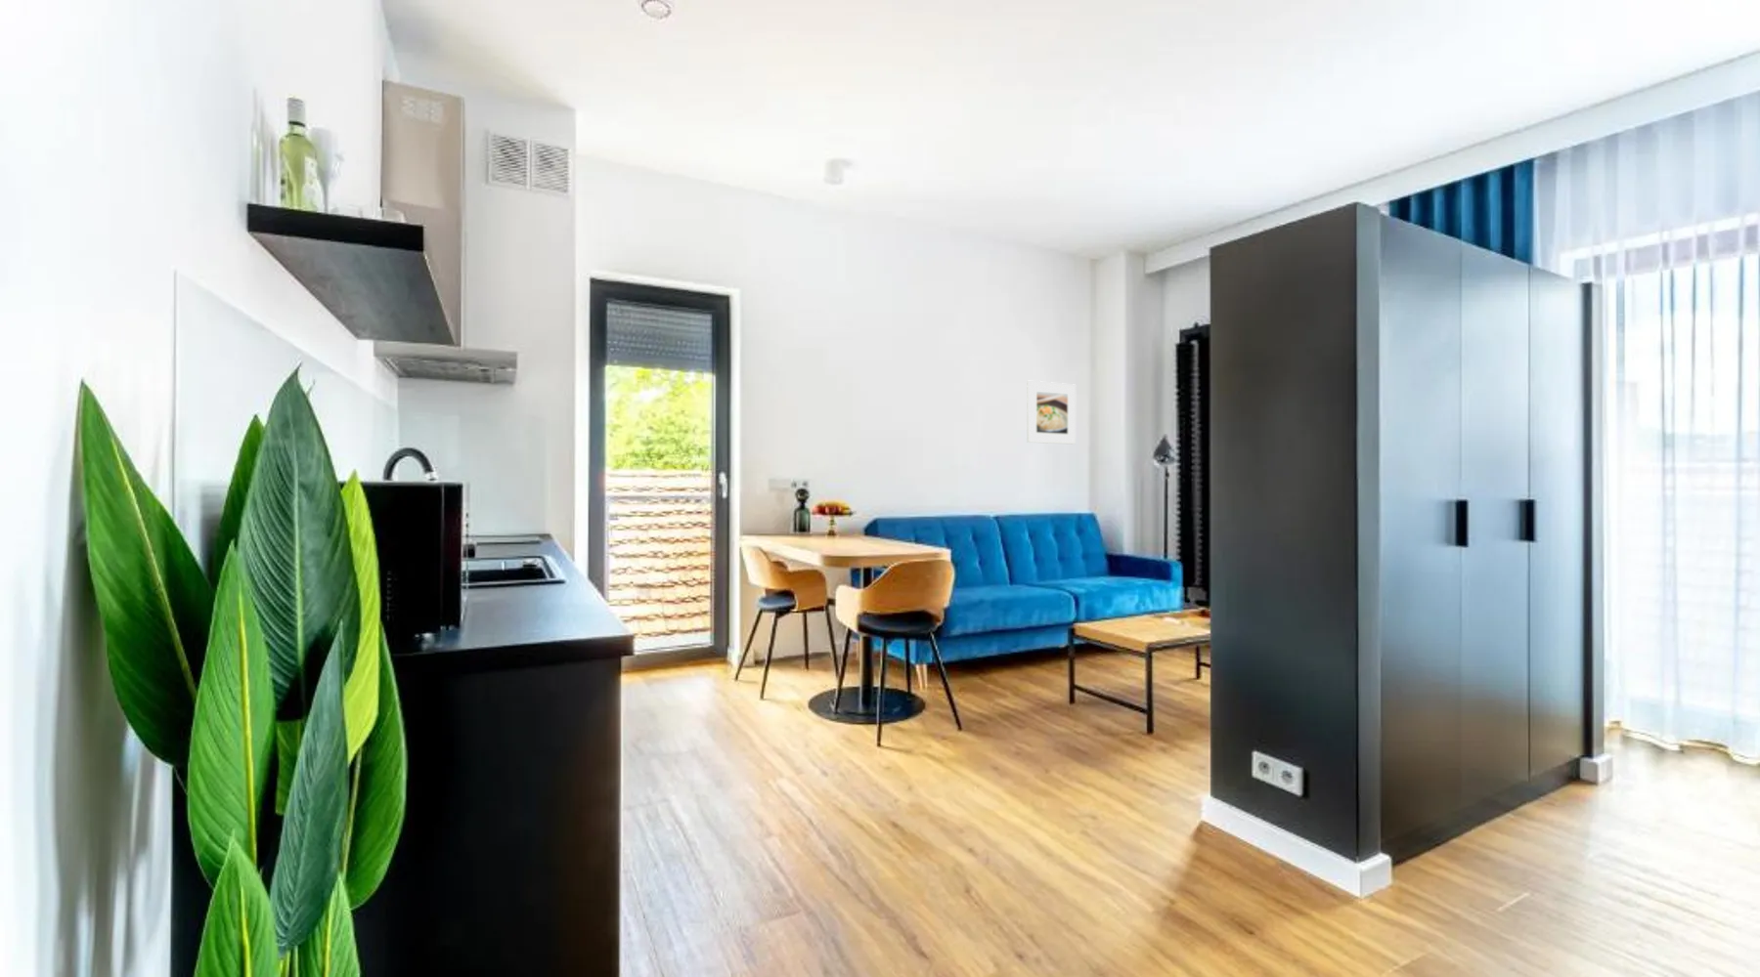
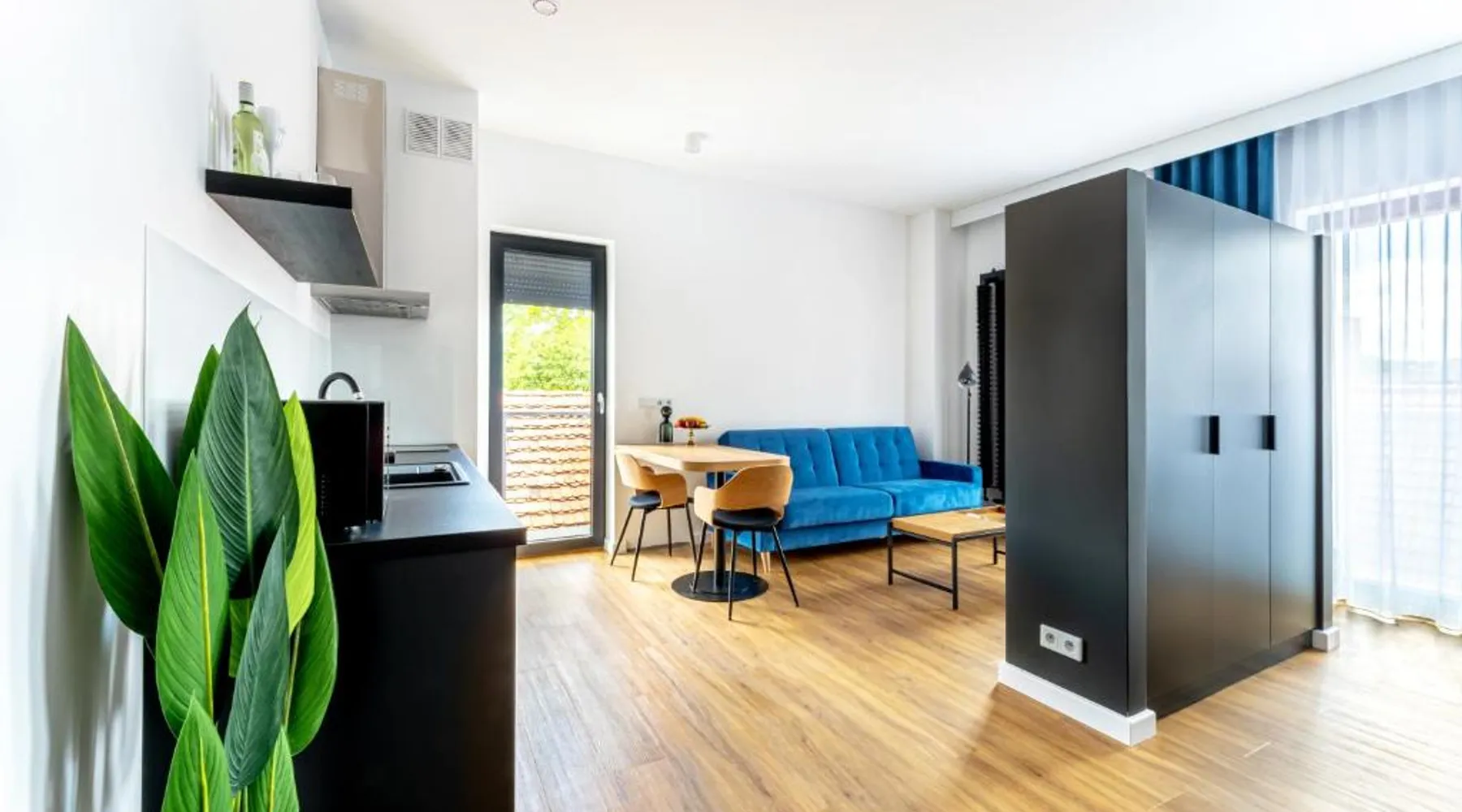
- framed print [1026,380,1076,445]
